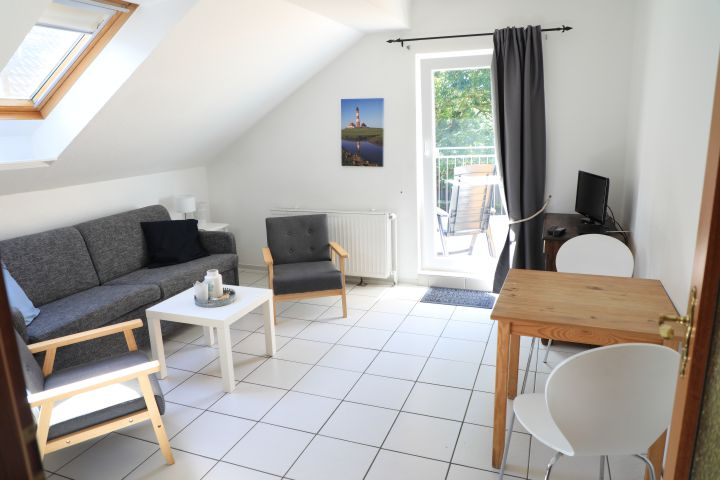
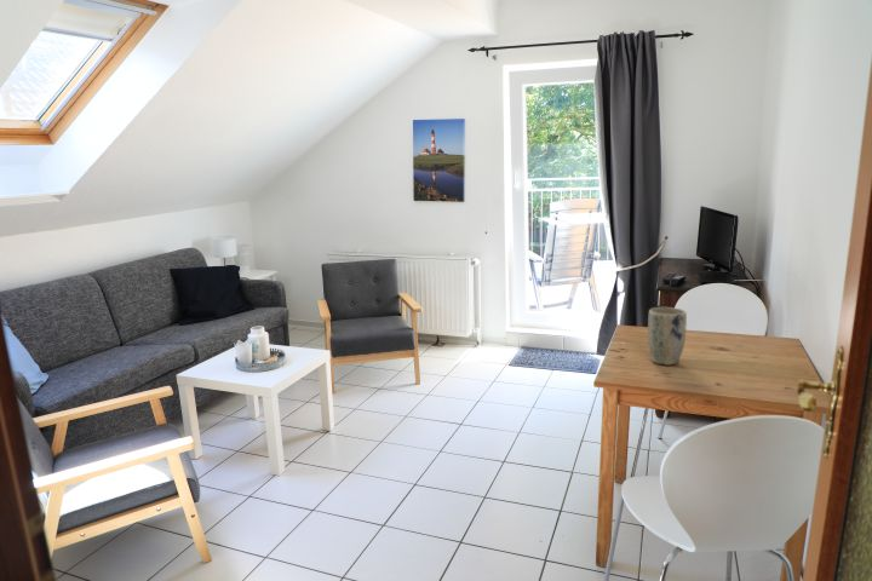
+ plant pot [647,306,688,367]
